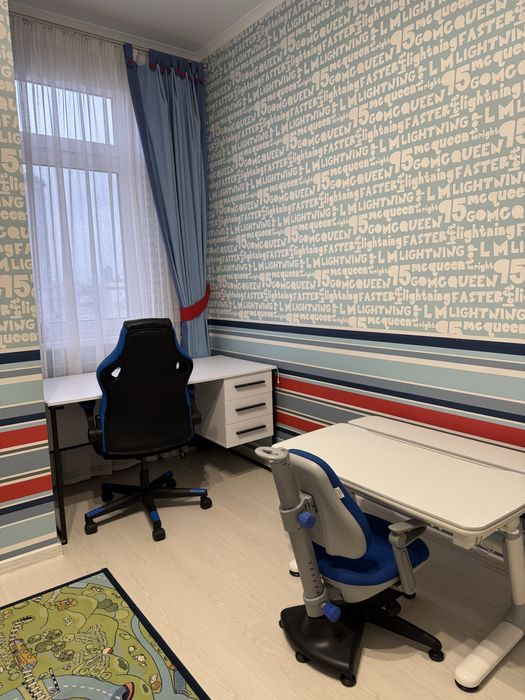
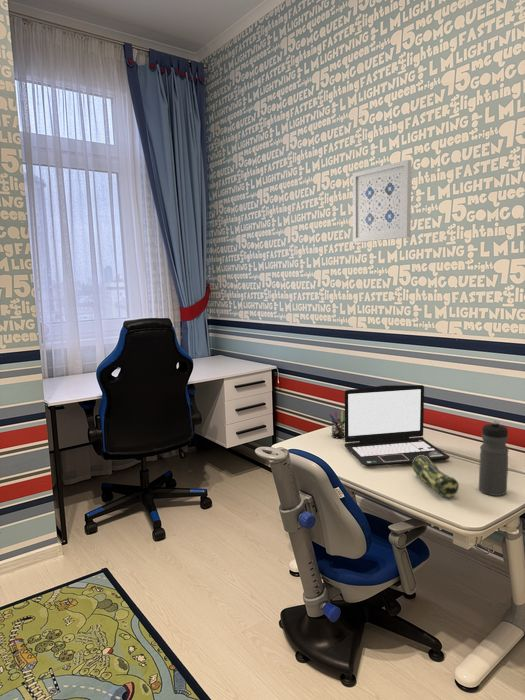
+ pencil case [411,455,460,499]
+ pen holder [328,409,345,439]
+ water bottle [478,420,510,497]
+ wall art [352,159,413,243]
+ laptop [343,384,451,468]
